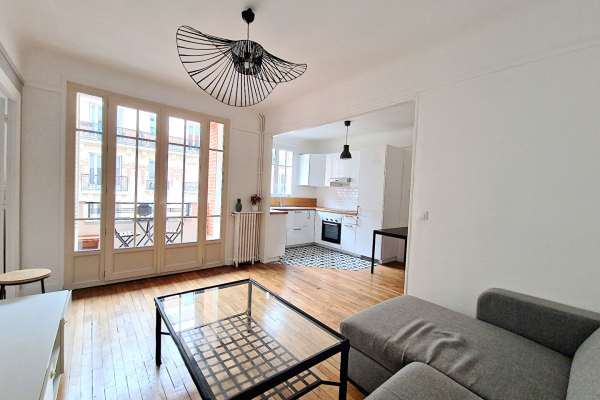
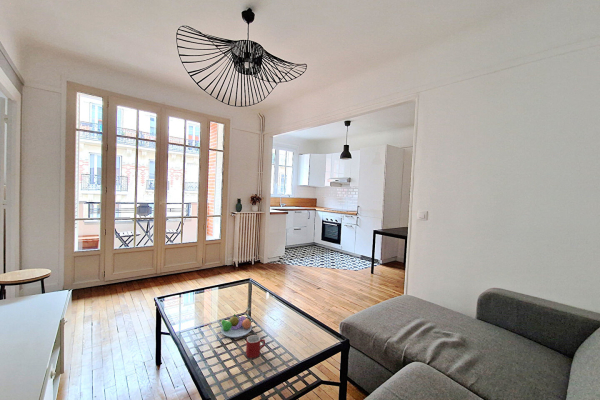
+ mug [245,334,266,359]
+ fruit bowl [219,313,253,339]
